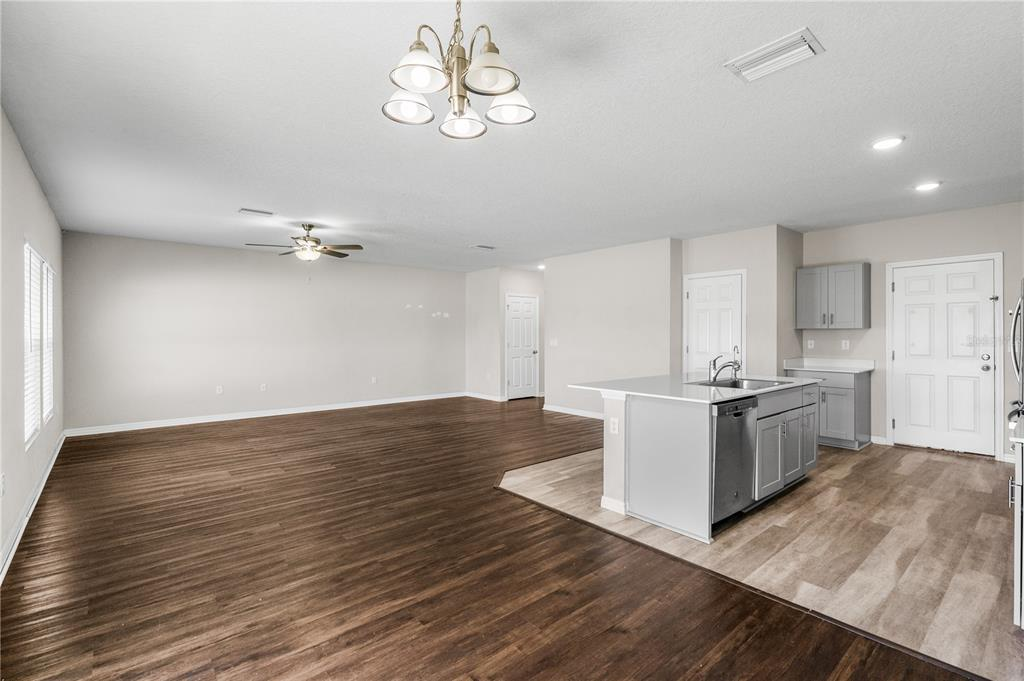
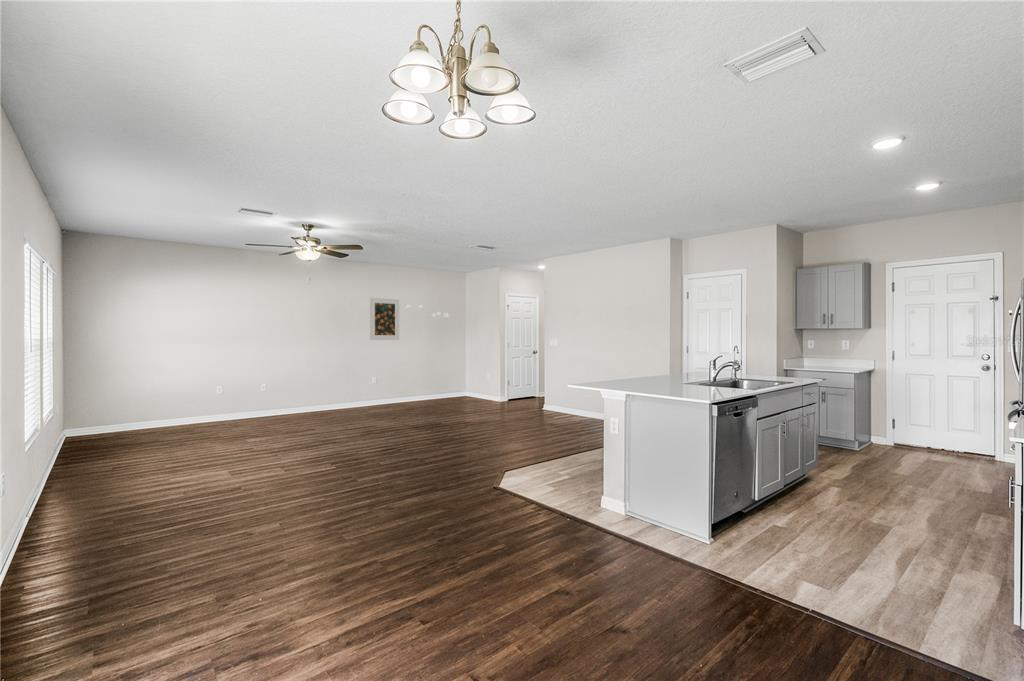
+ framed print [369,297,400,341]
